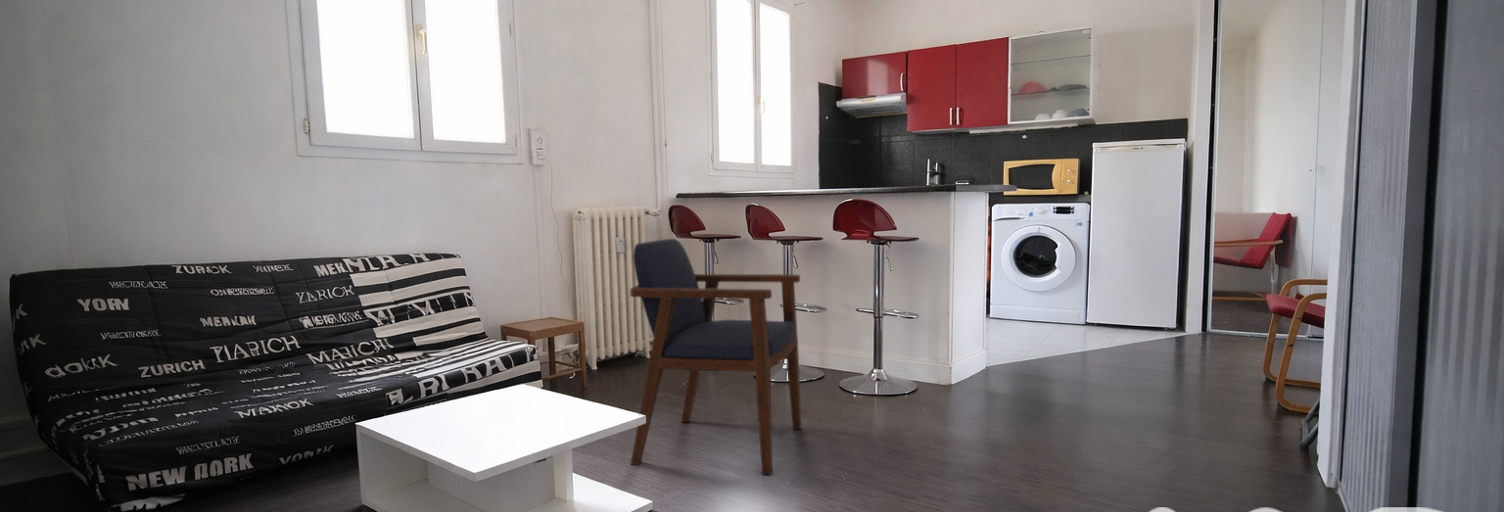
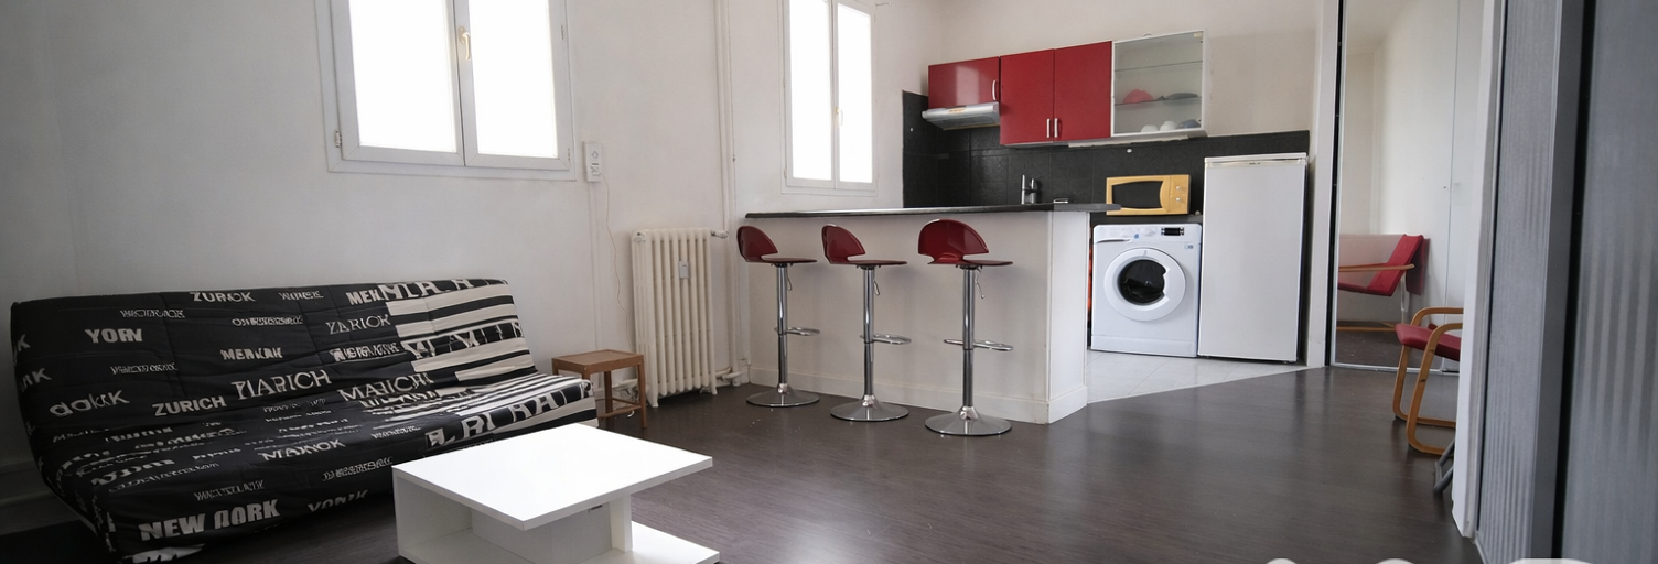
- armchair [629,238,802,476]
